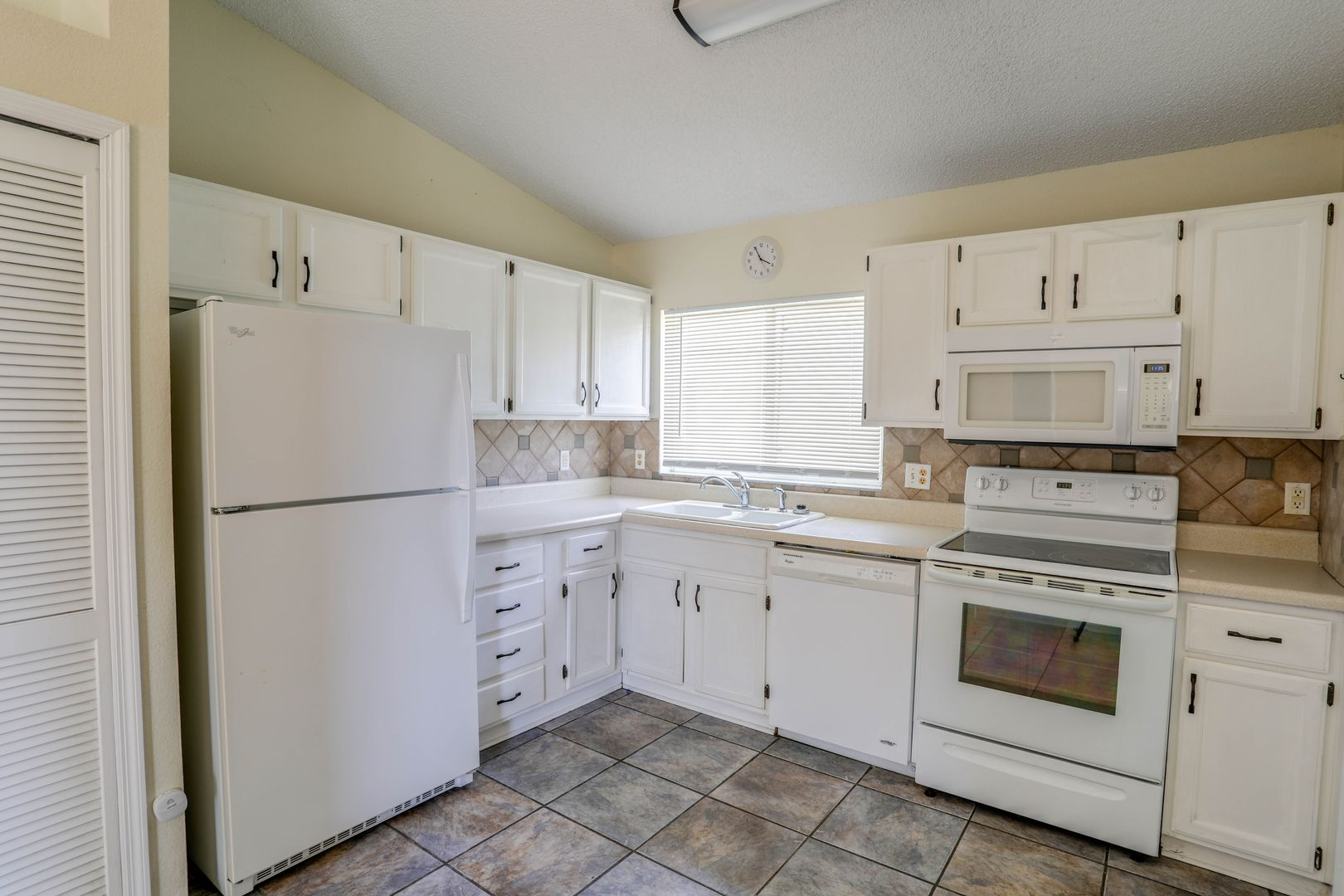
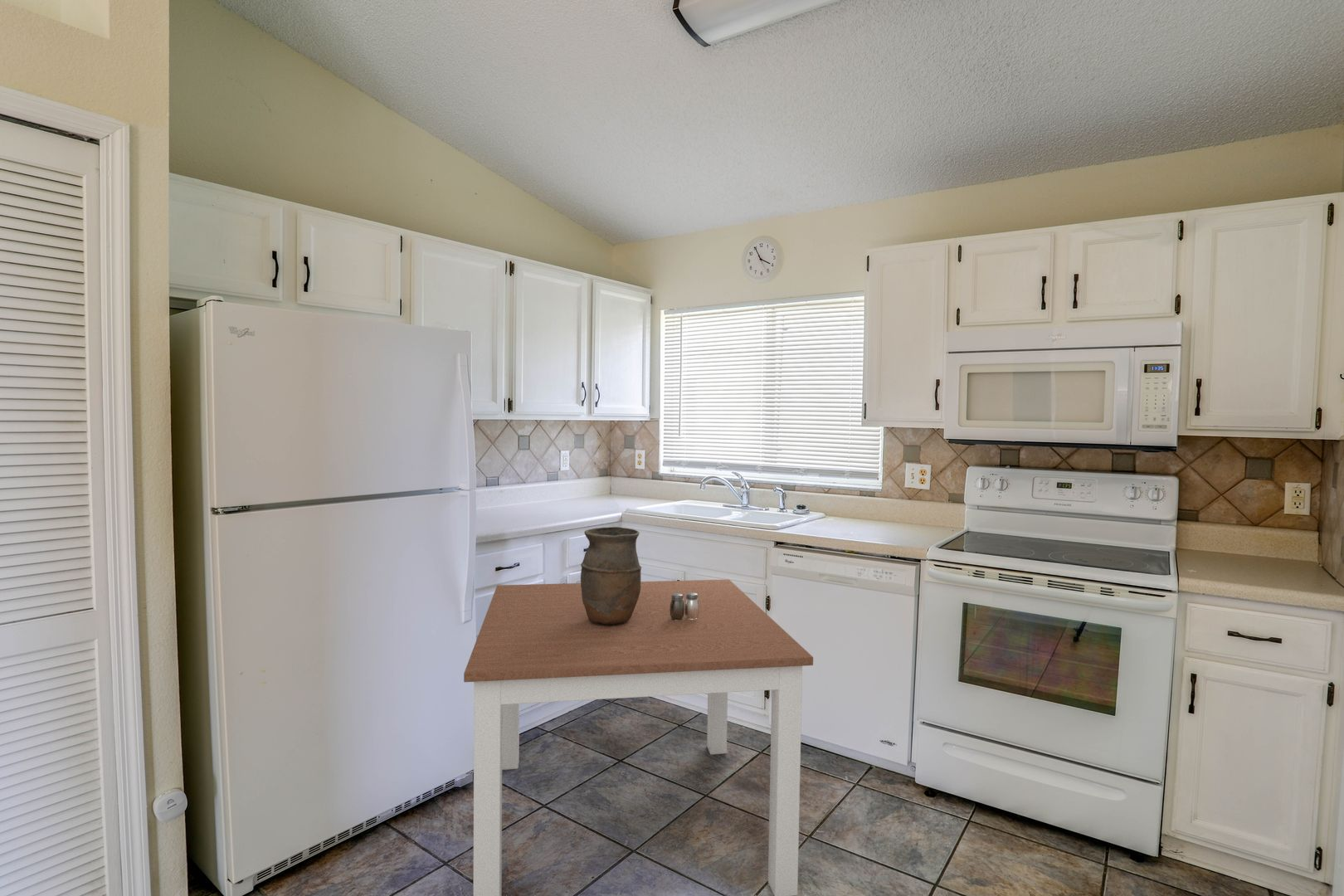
+ vase [580,526,642,625]
+ dining table [463,578,814,896]
+ salt and pepper shaker [670,593,699,621]
